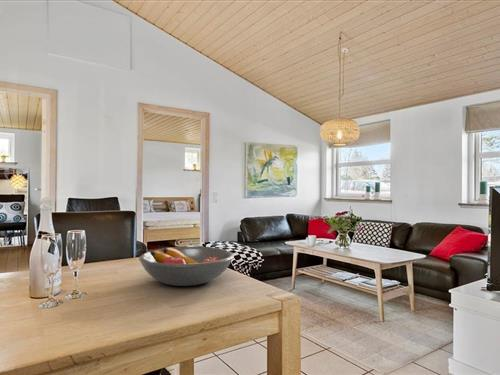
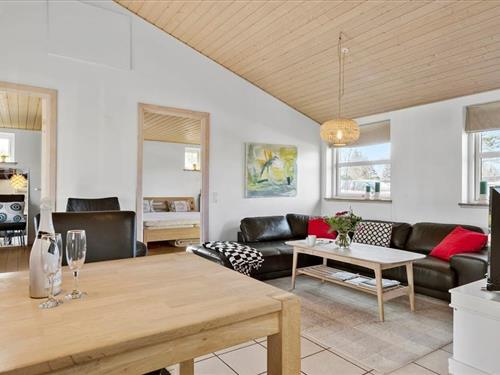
- fruit bowl [138,246,235,287]
